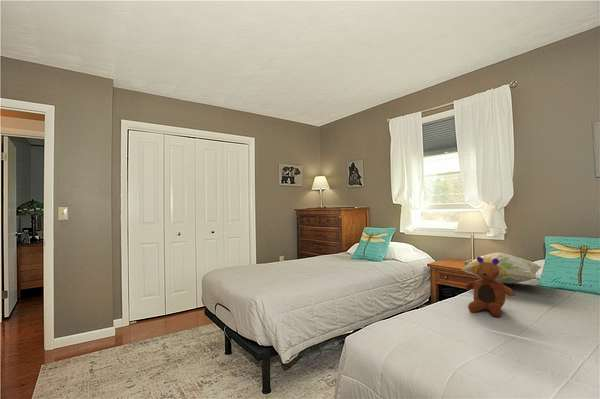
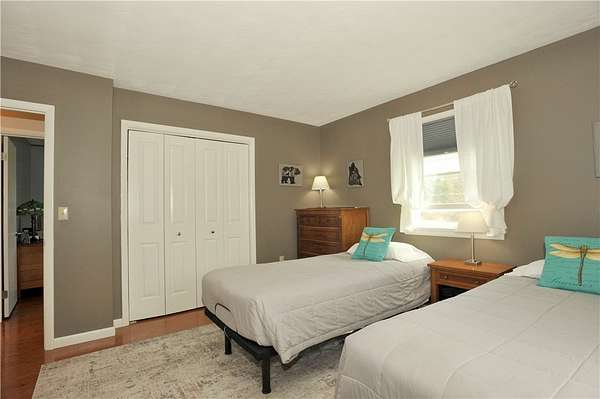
- toy [464,256,516,318]
- decorative pillow [461,252,543,285]
